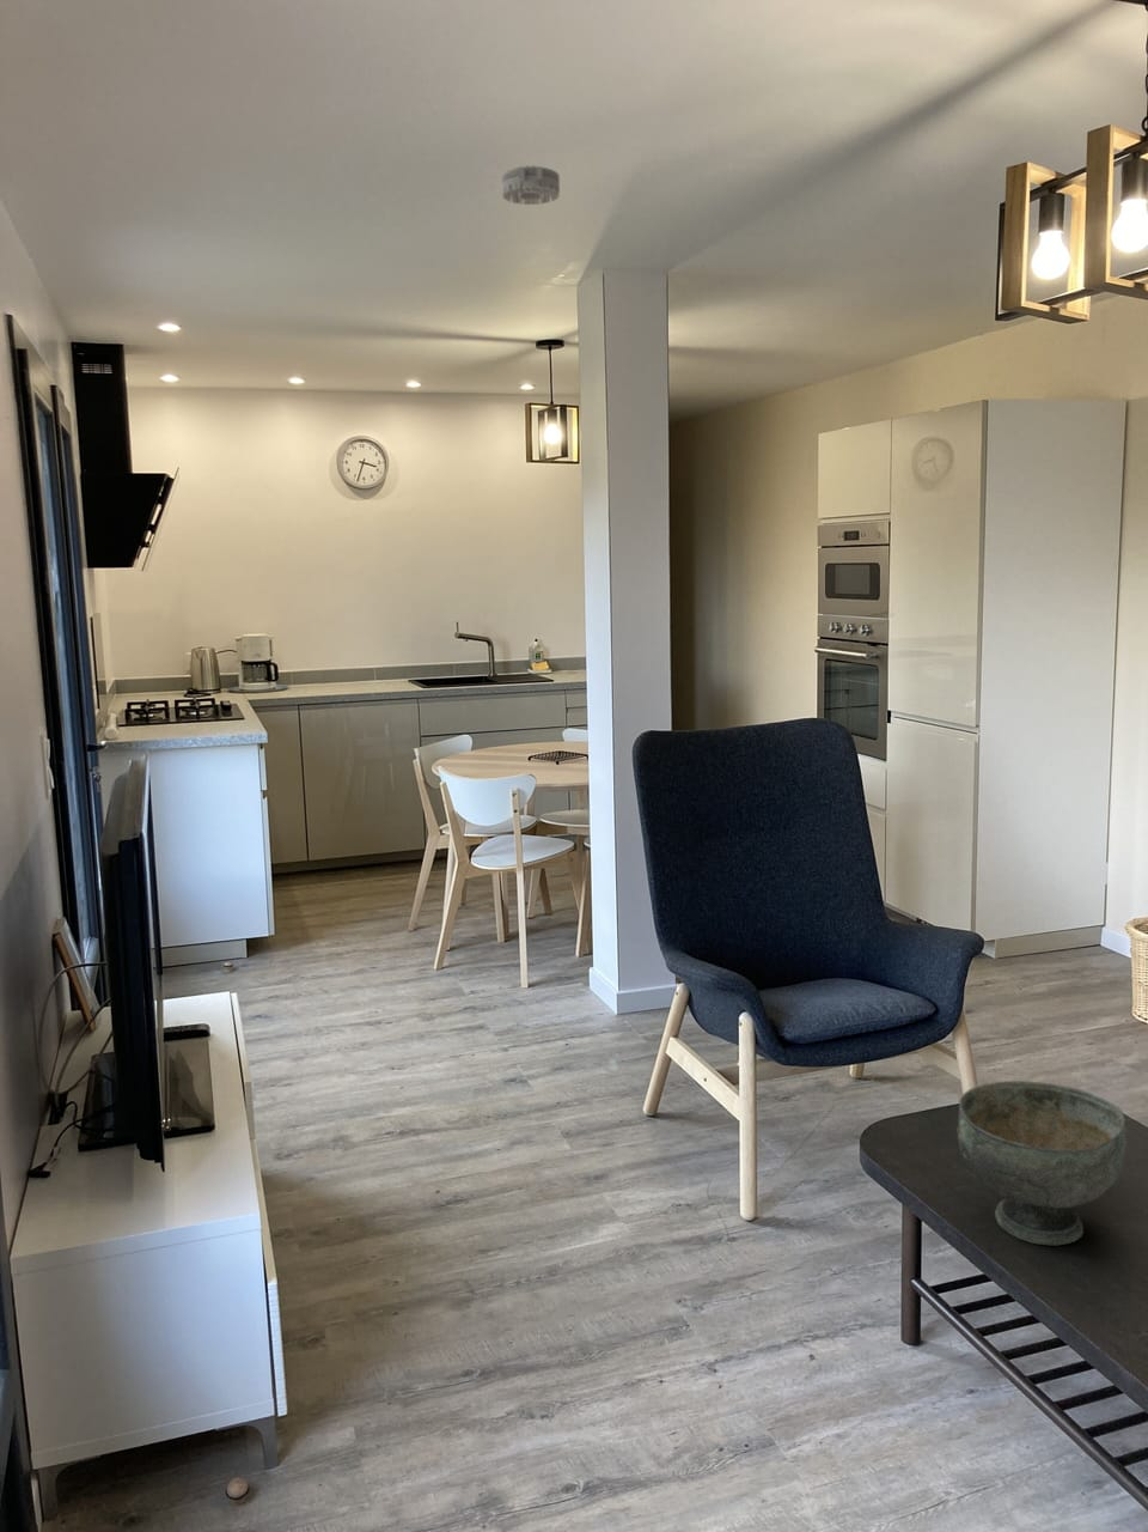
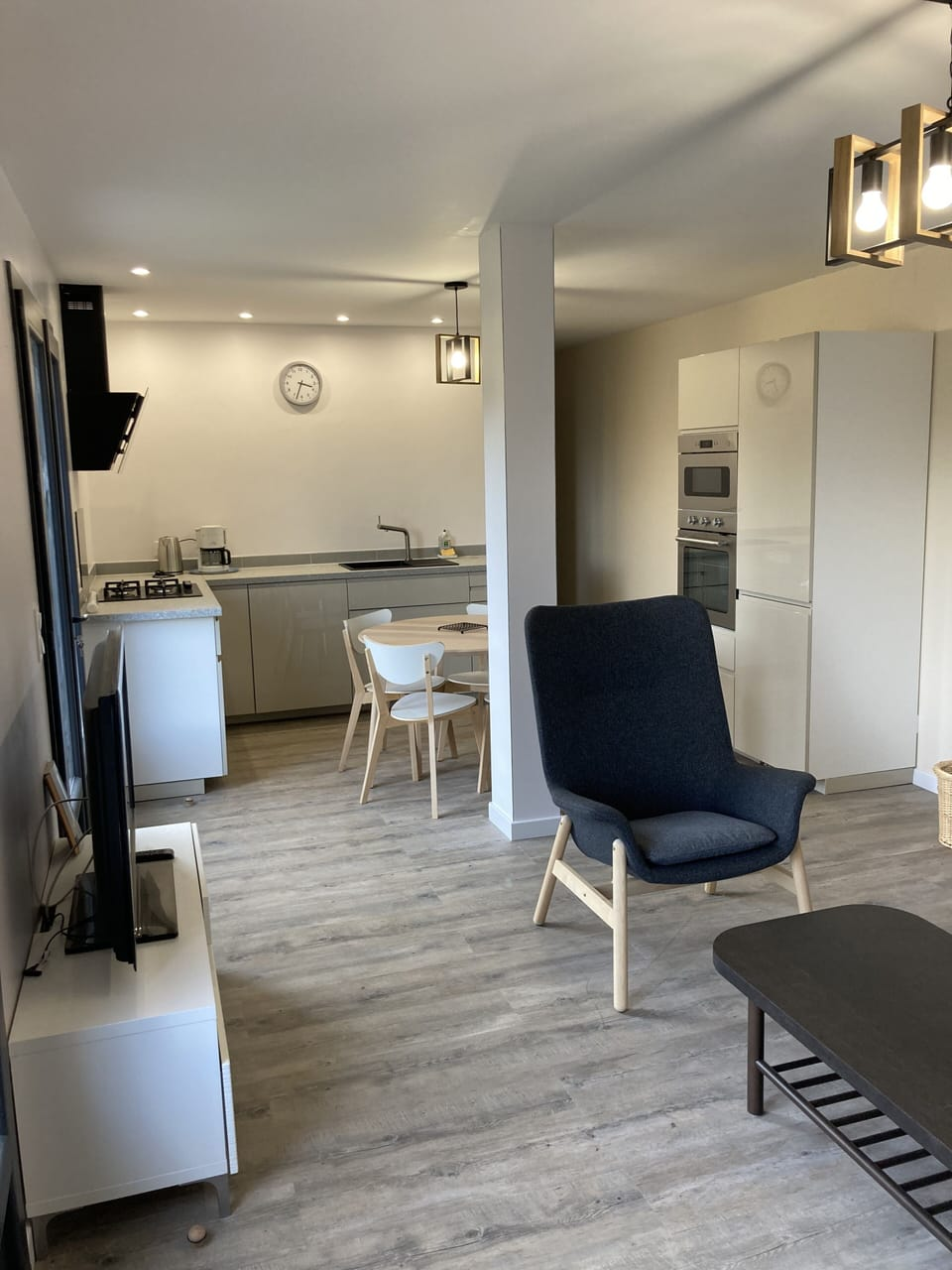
- smoke detector [502,165,561,206]
- decorative bowl [955,1080,1128,1247]
